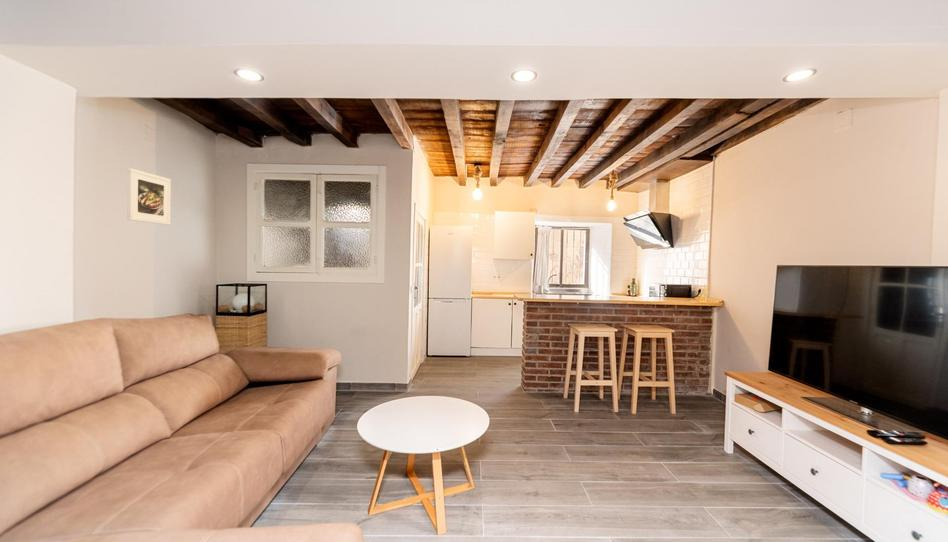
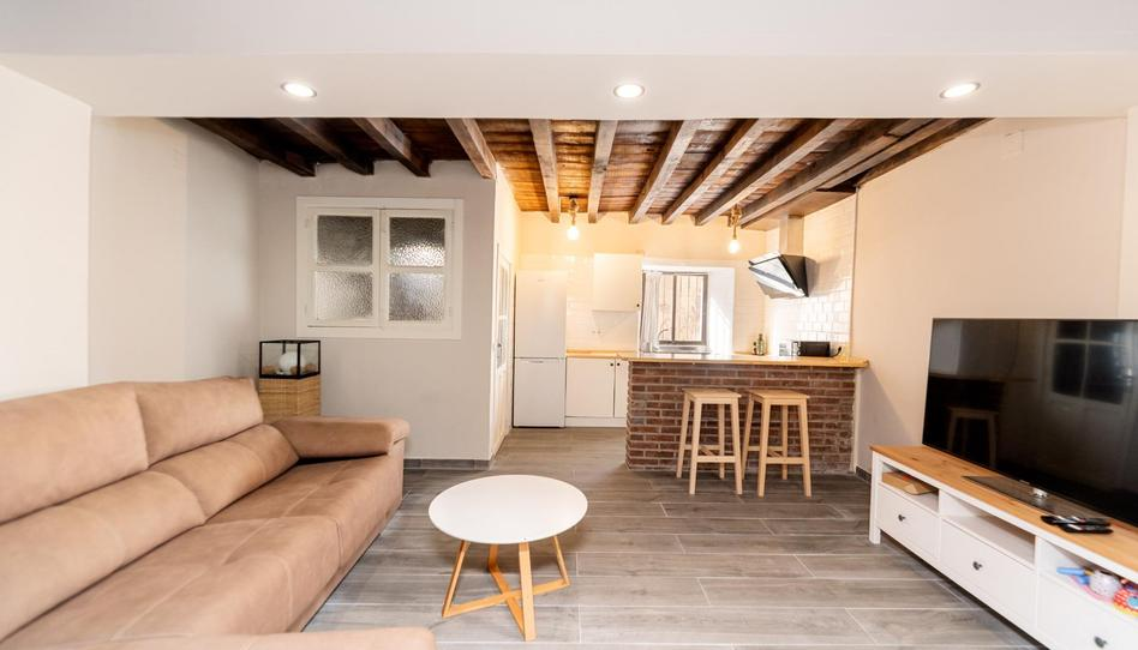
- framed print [127,167,172,226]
